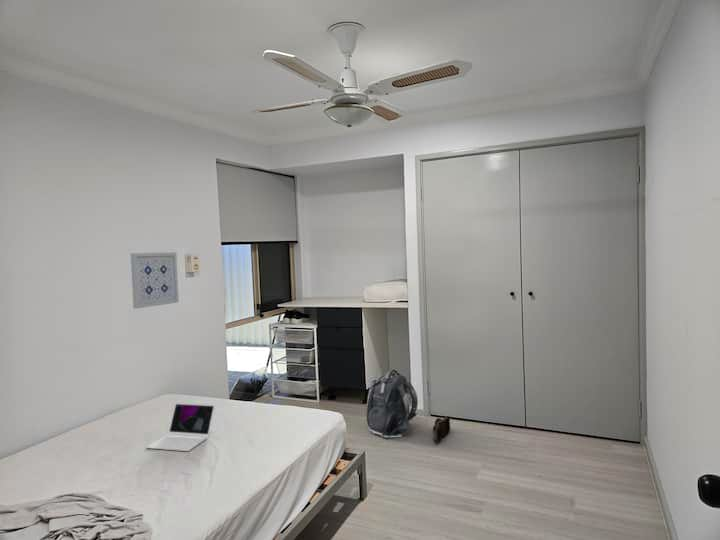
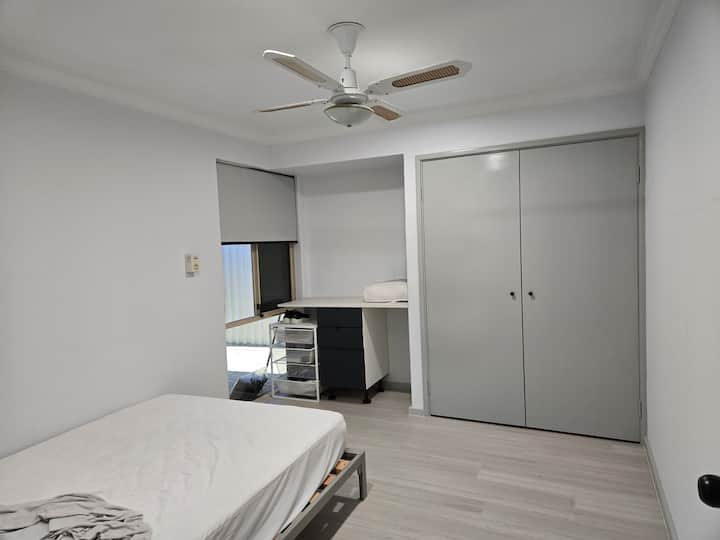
- backpack [365,368,419,439]
- shoe [432,415,451,444]
- wall art [130,251,180,310]
- laptop [145,401,216,452]
